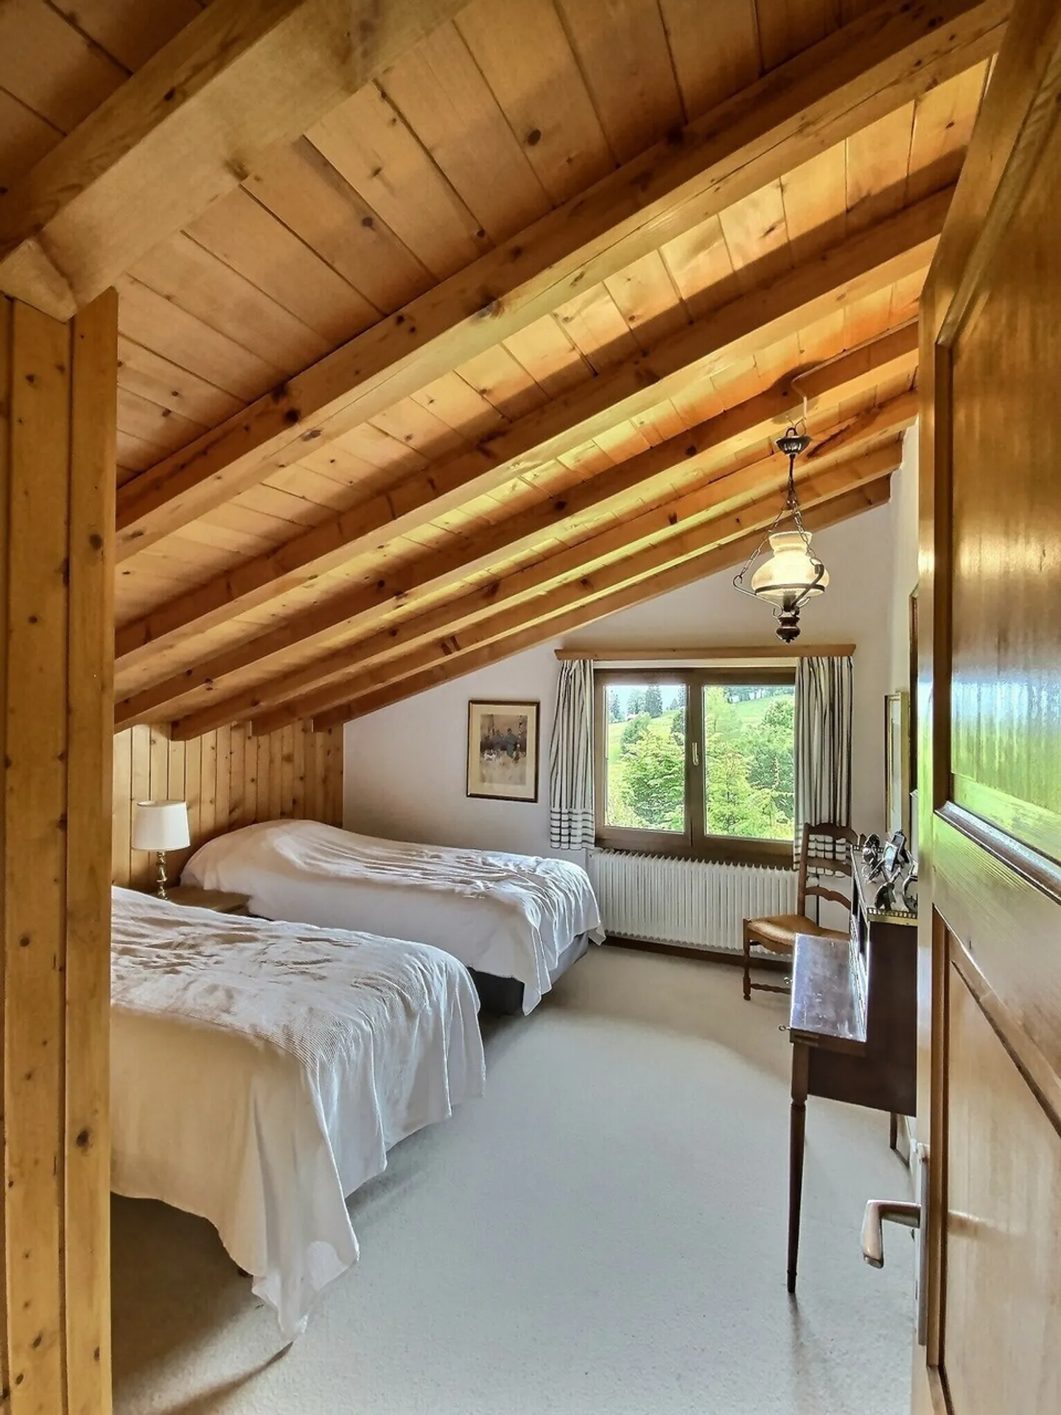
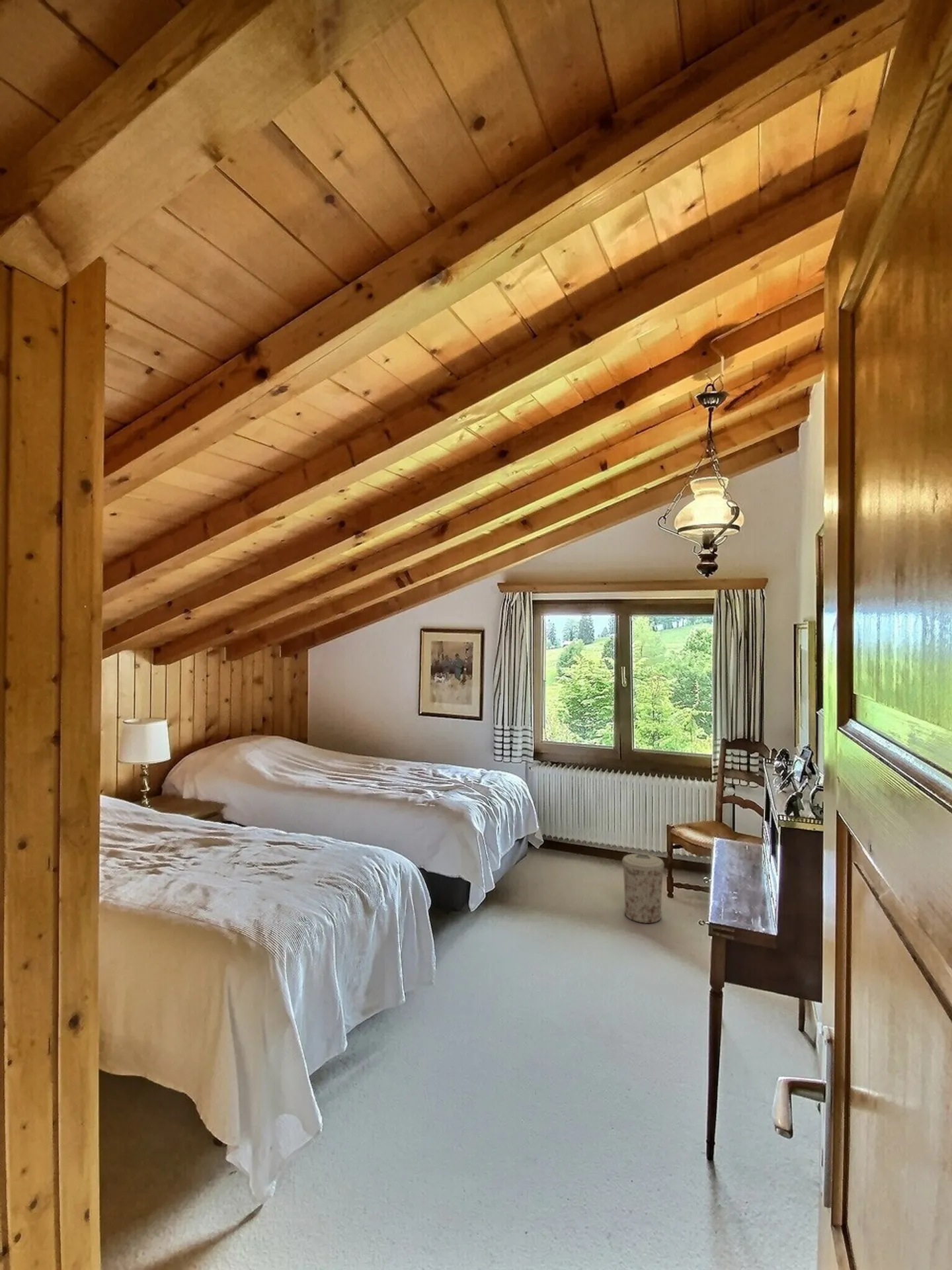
+ trash can [621,853,665,924]
